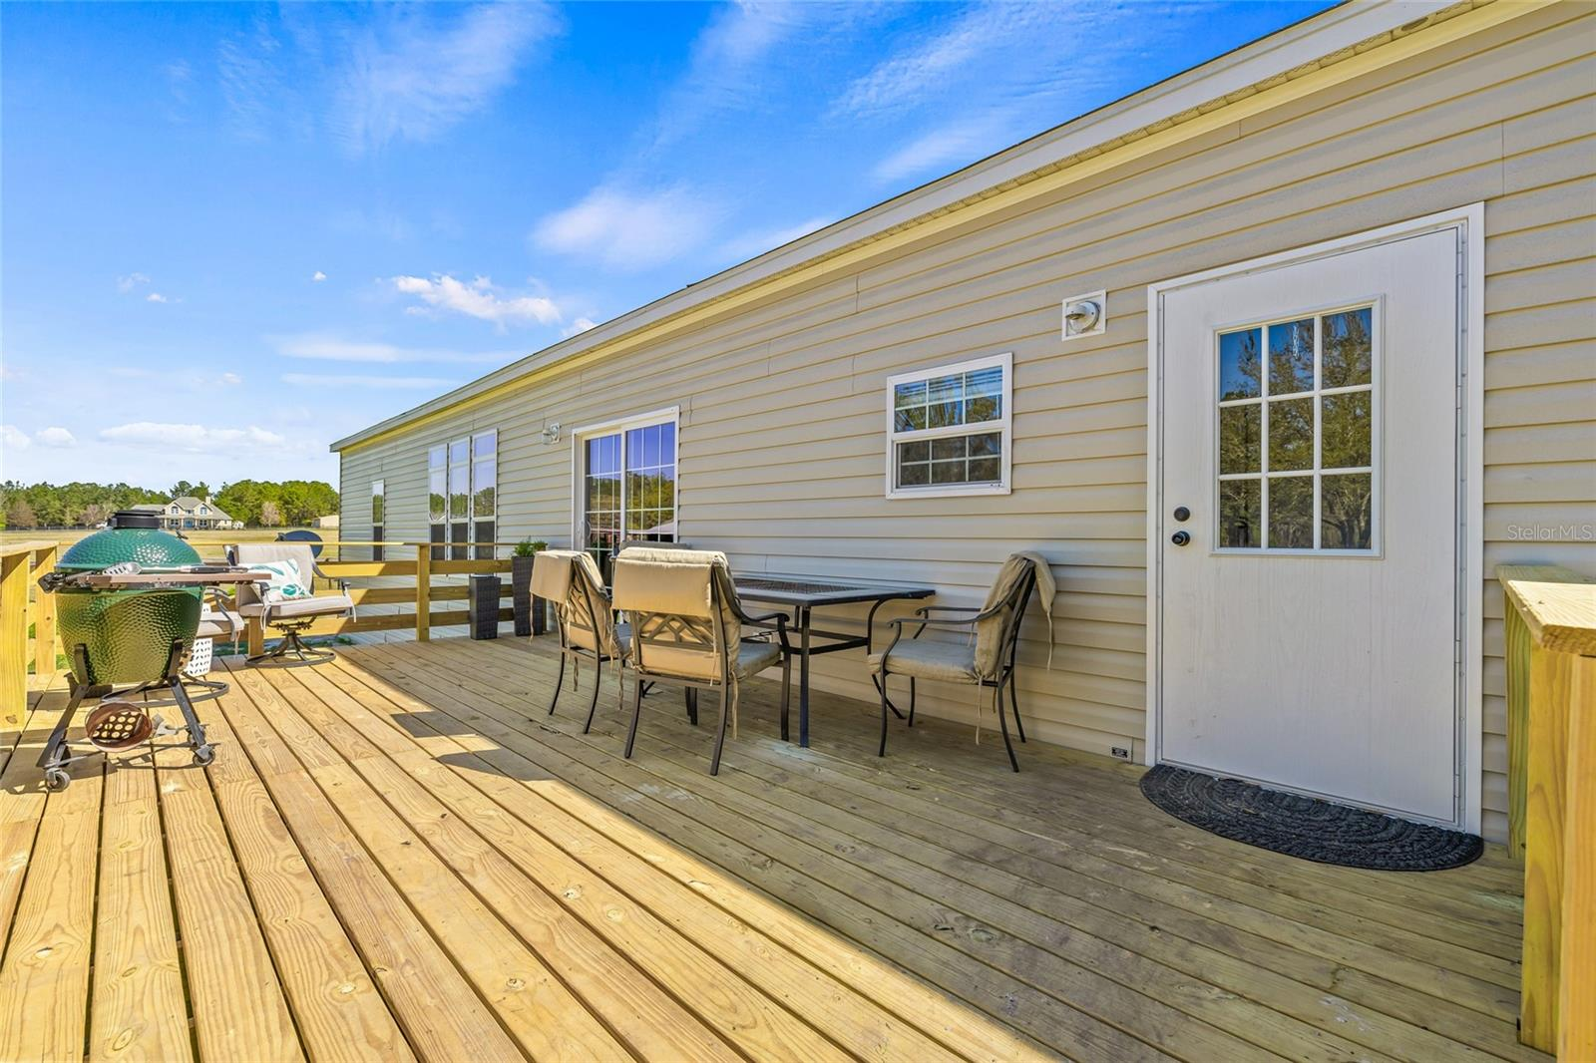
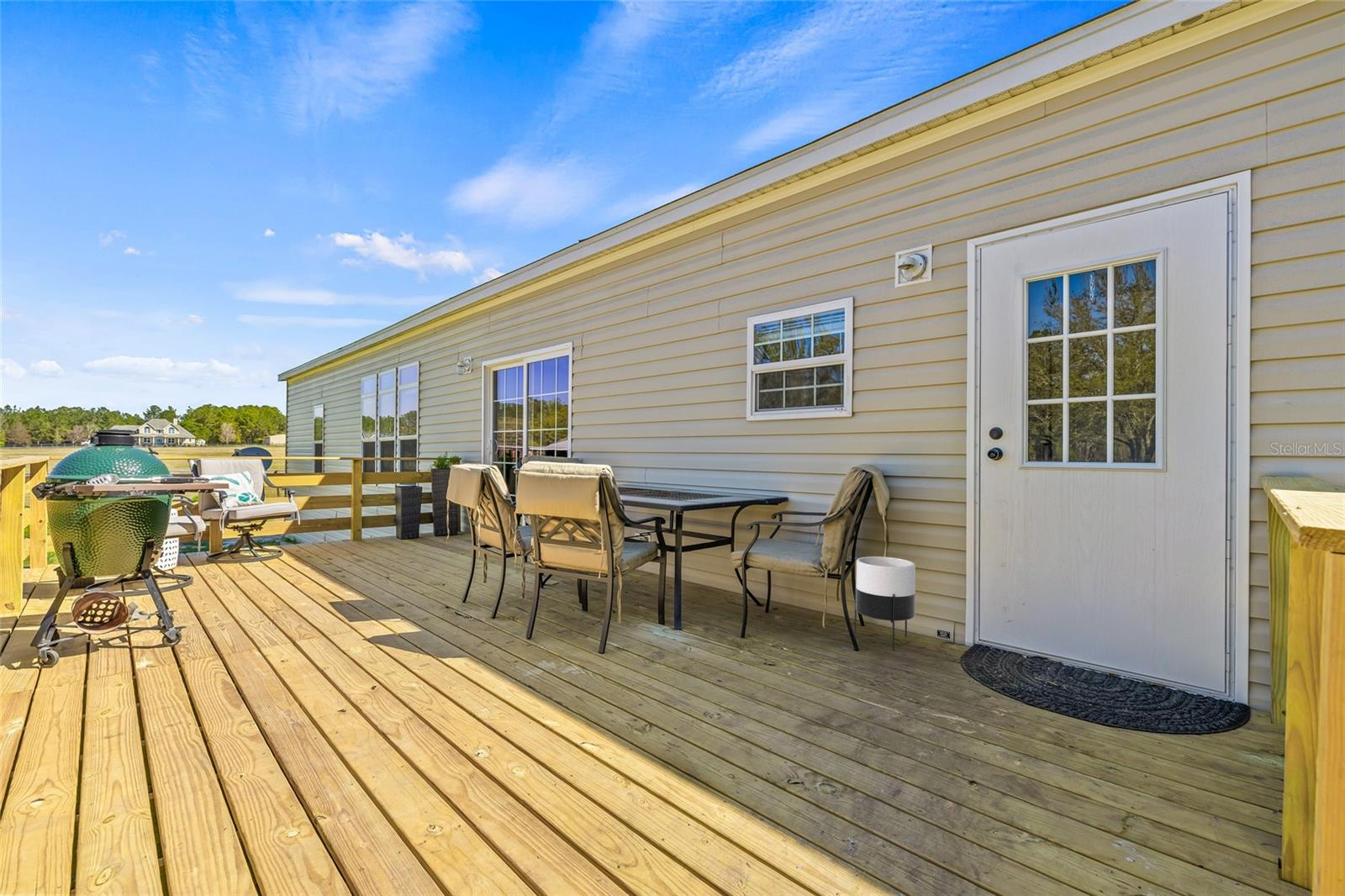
+ planter [853,556,916,651]
